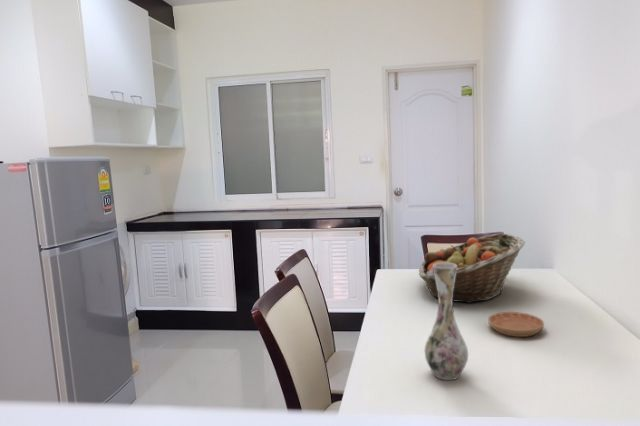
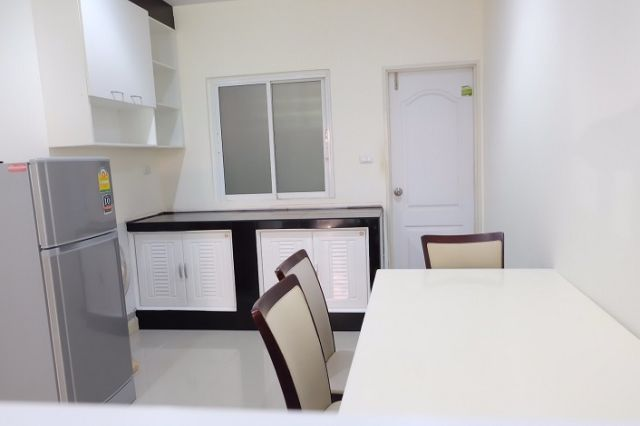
- saucer [487,311,545,338]
- vase [424,263,469,381]
- fruit basket [418,232,526,304]
